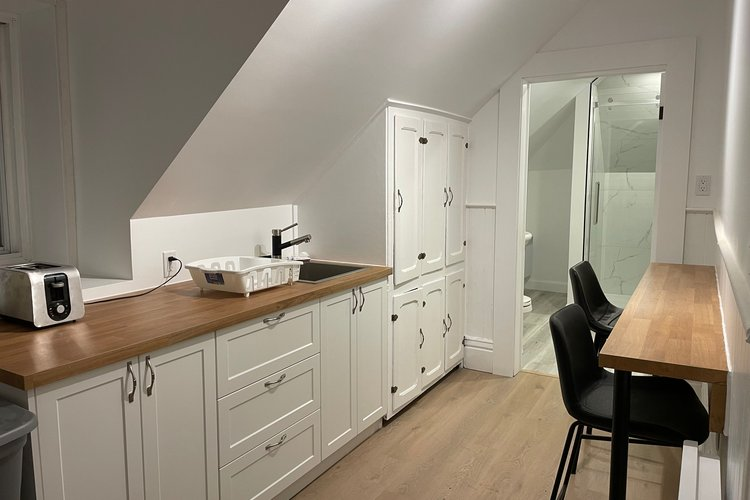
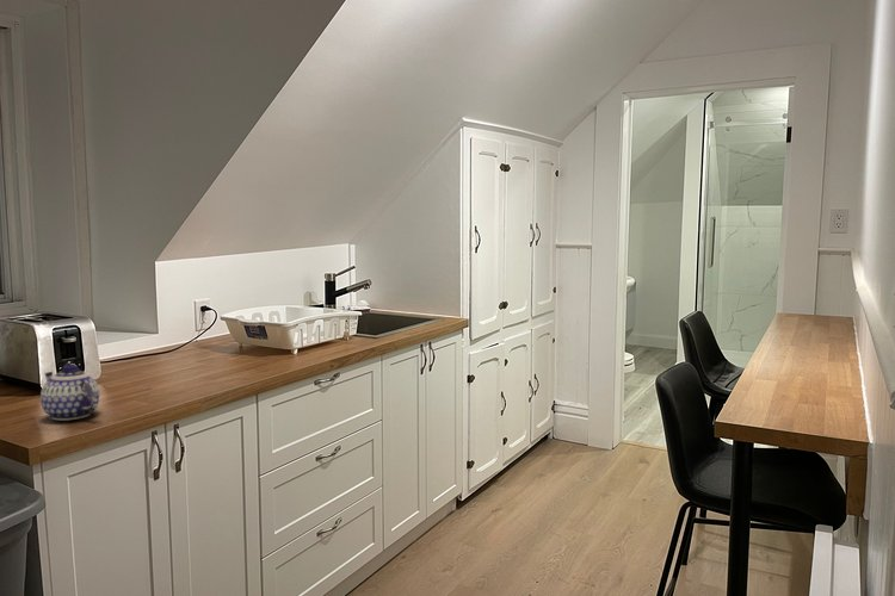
+ teapot [39,362,100,422]
